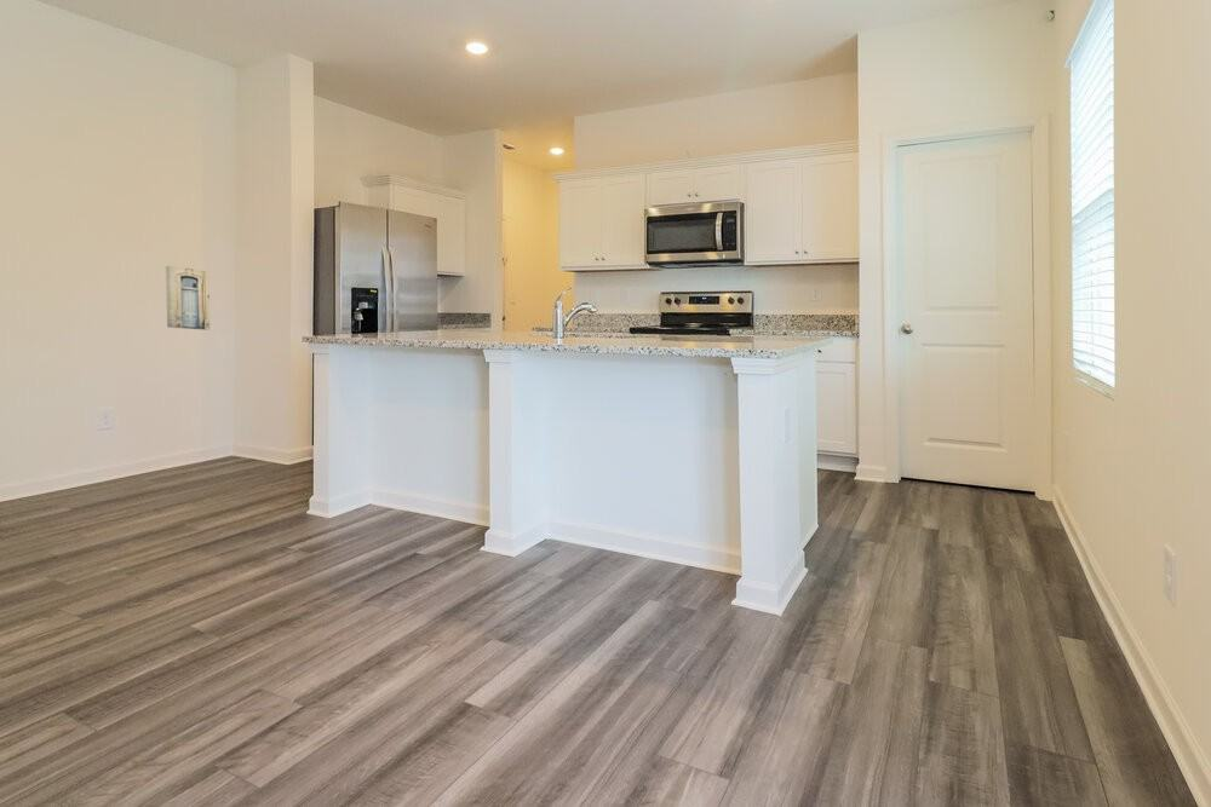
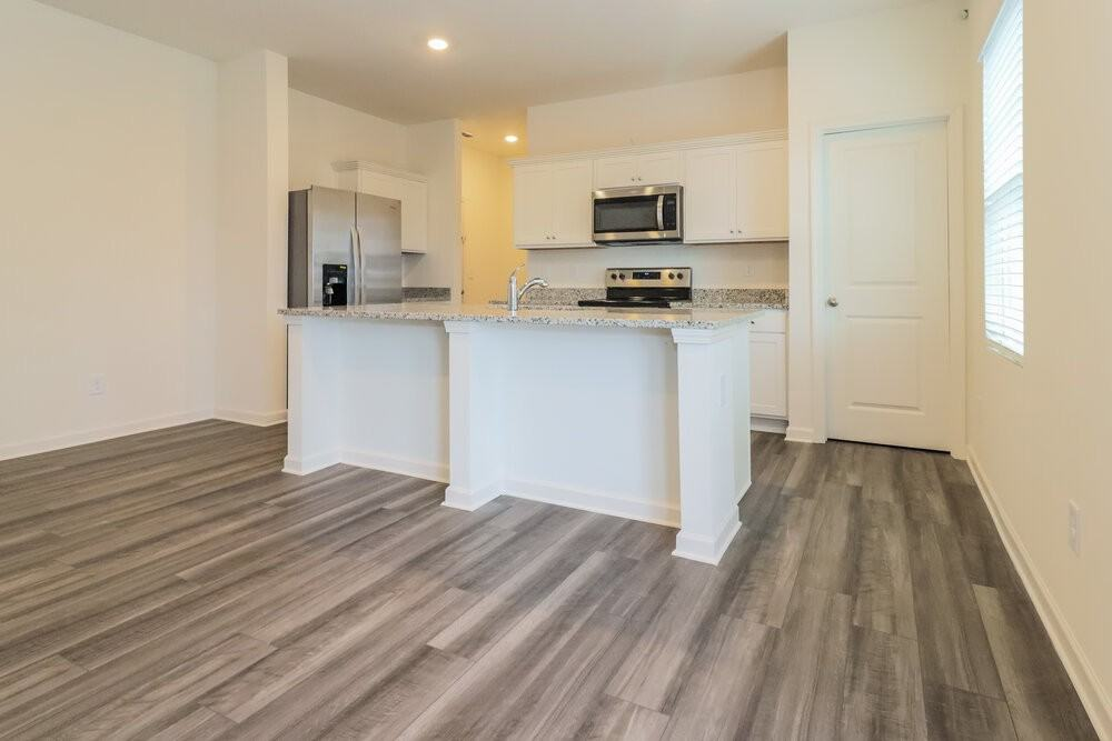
- wall art [165,265,211,332]
